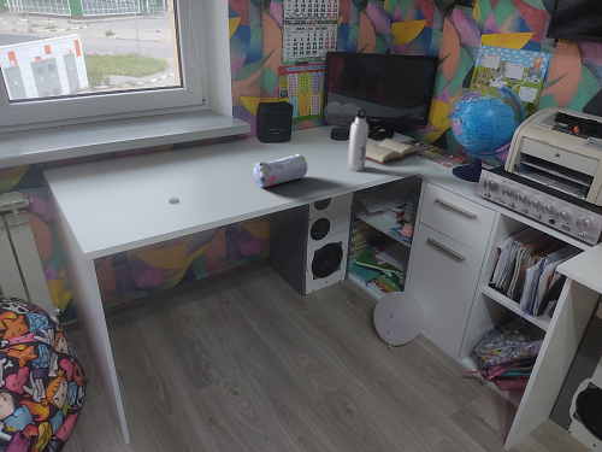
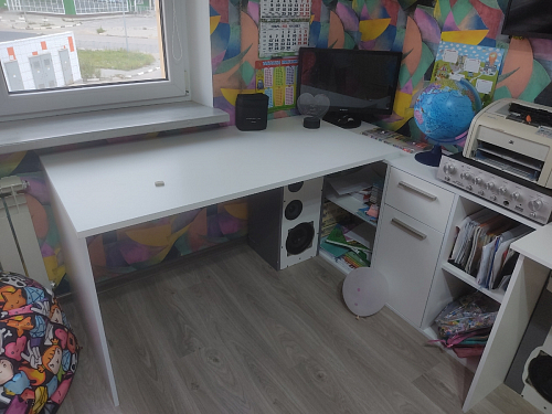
- hardback book [365,137,421,165]
- pencil case [252,153,308,188]
- water bottle [347,107,370,172]
